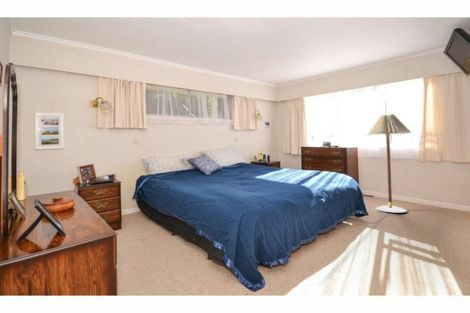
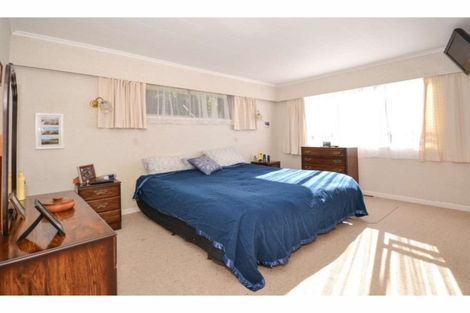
- floor lamp [365,113,412,213]
